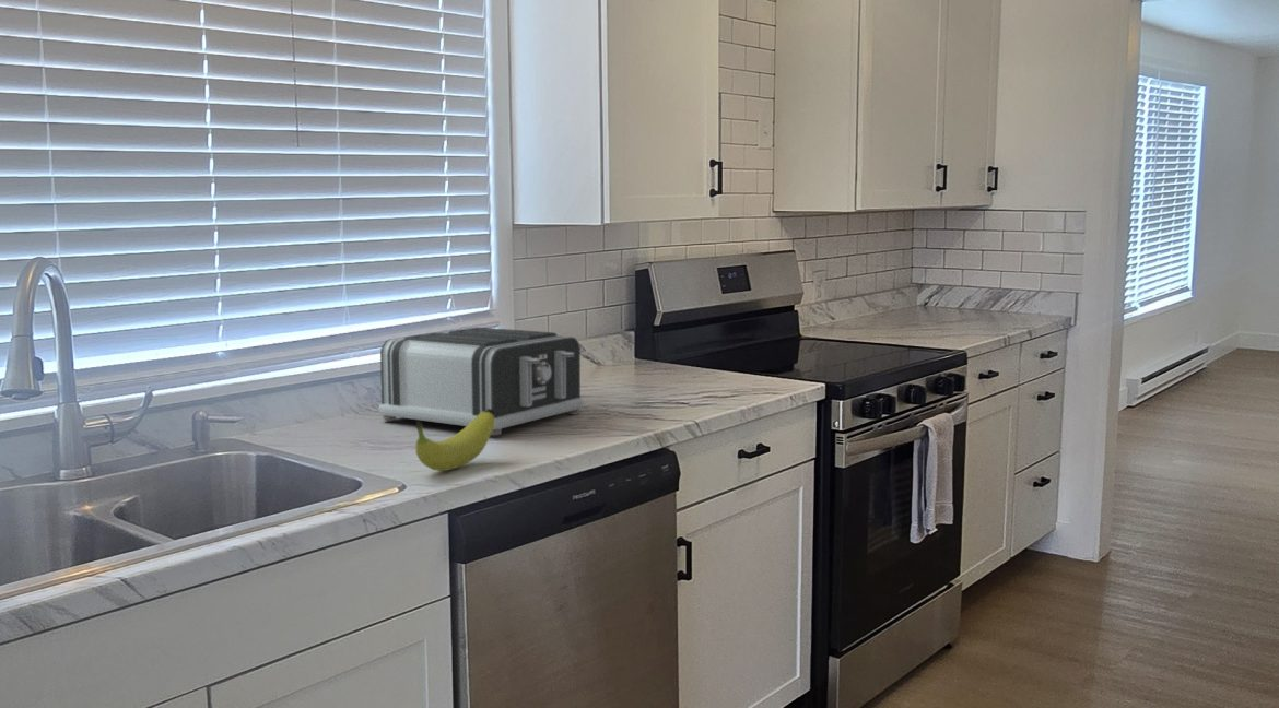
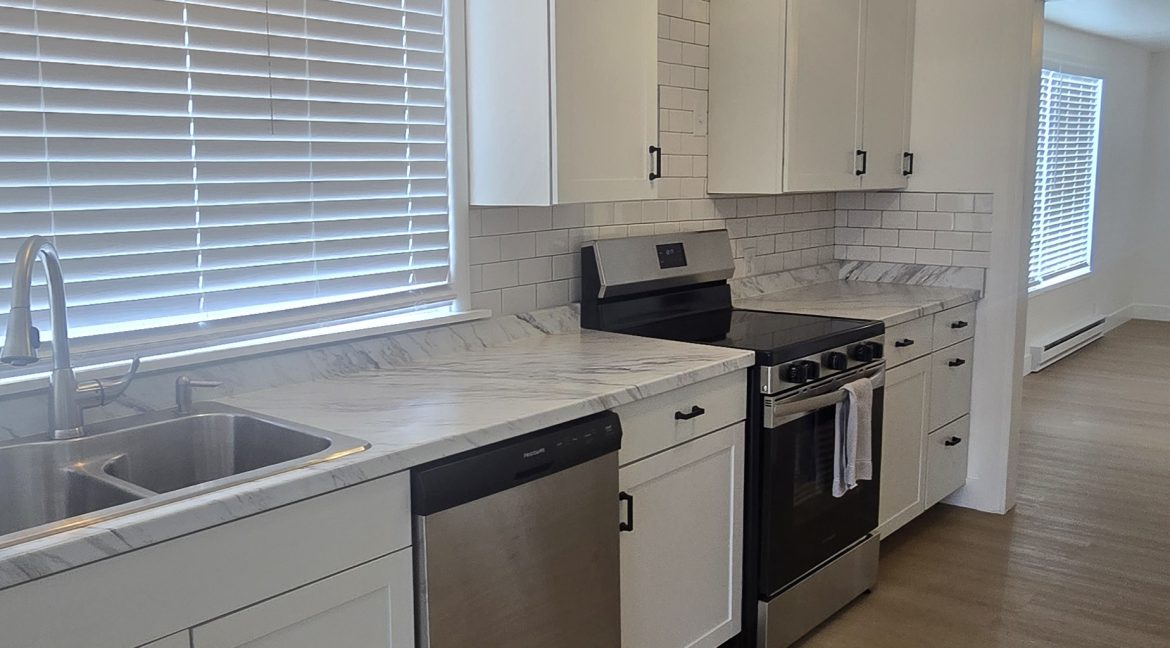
- toaster [378,327,584,436]
- fruit [415,409,495,472]
